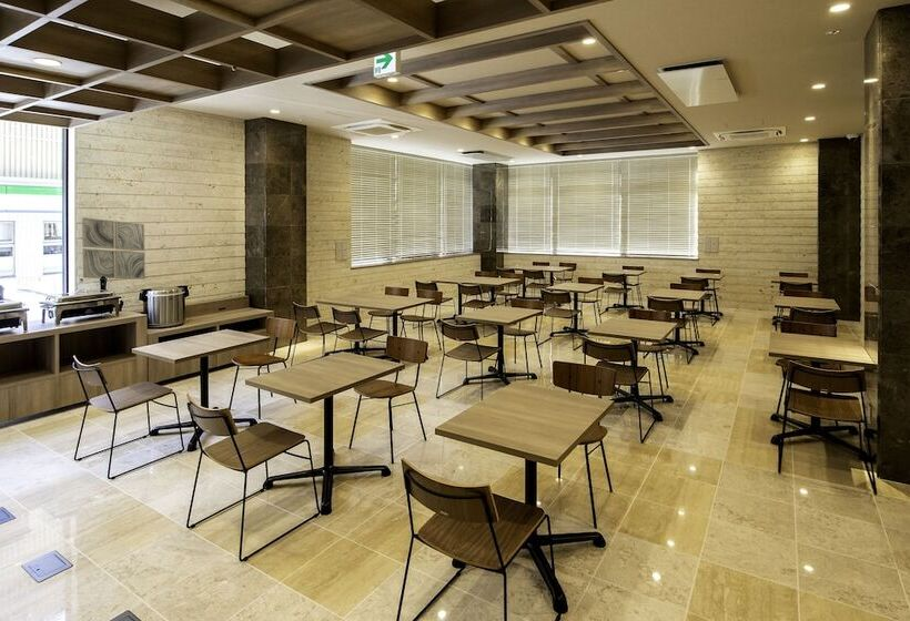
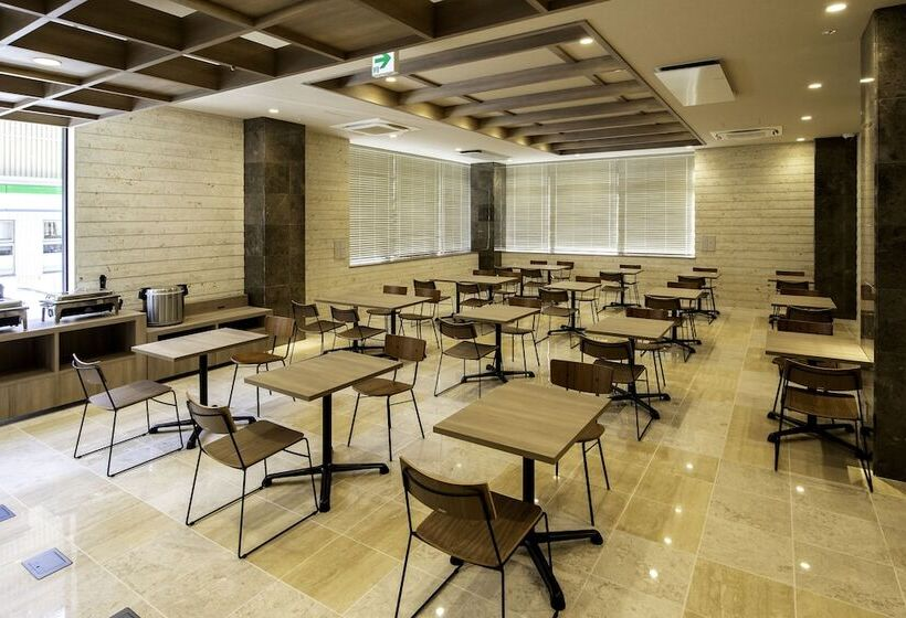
- wall art [81,216,146,281]
